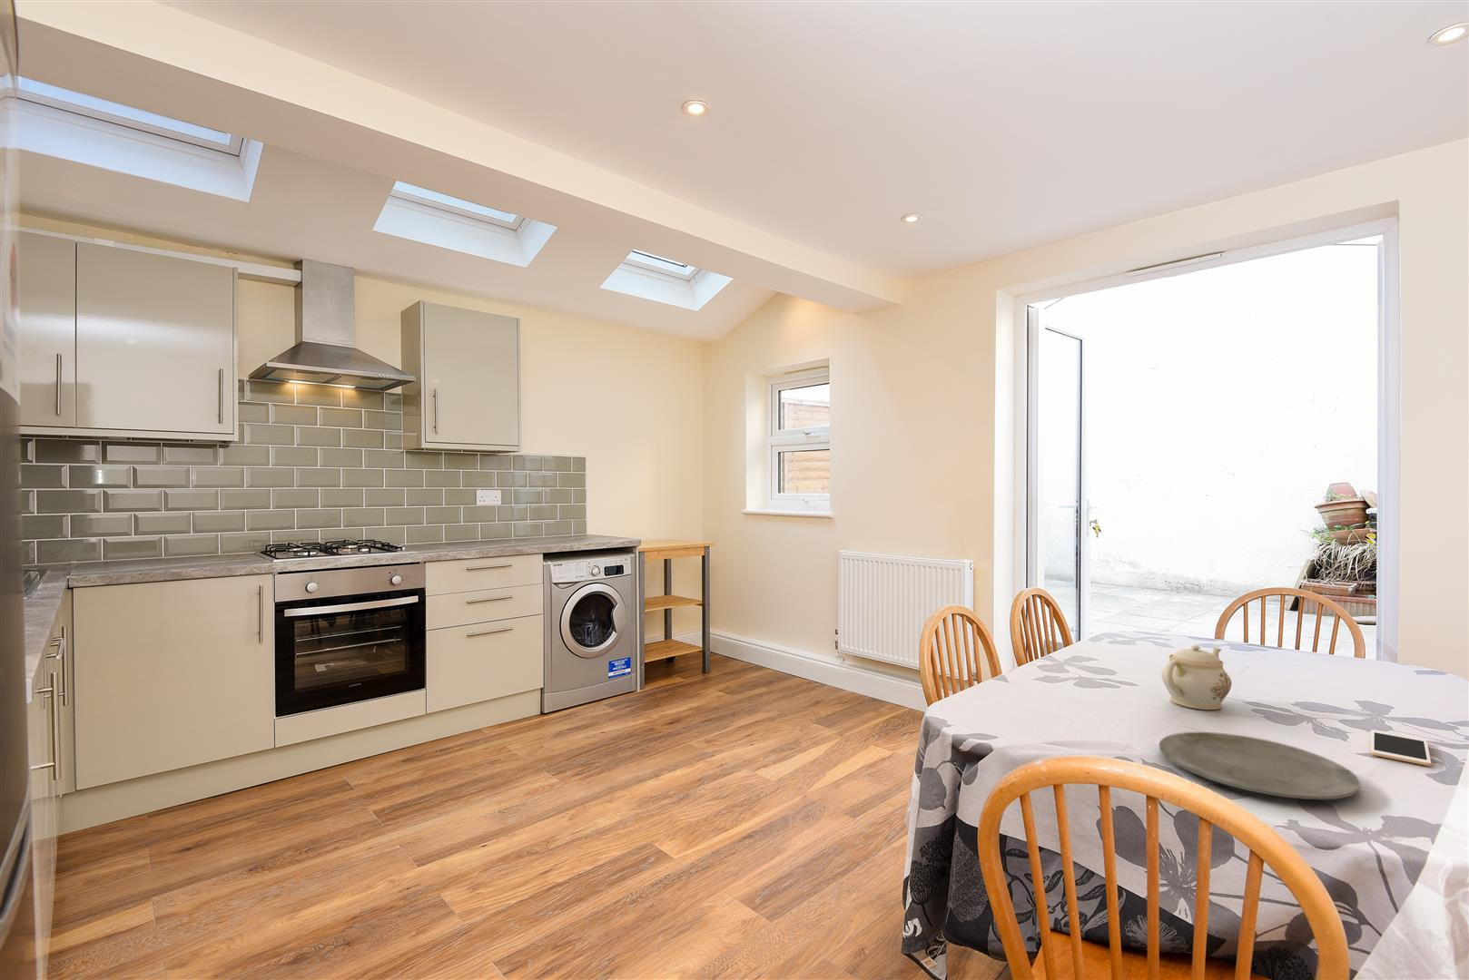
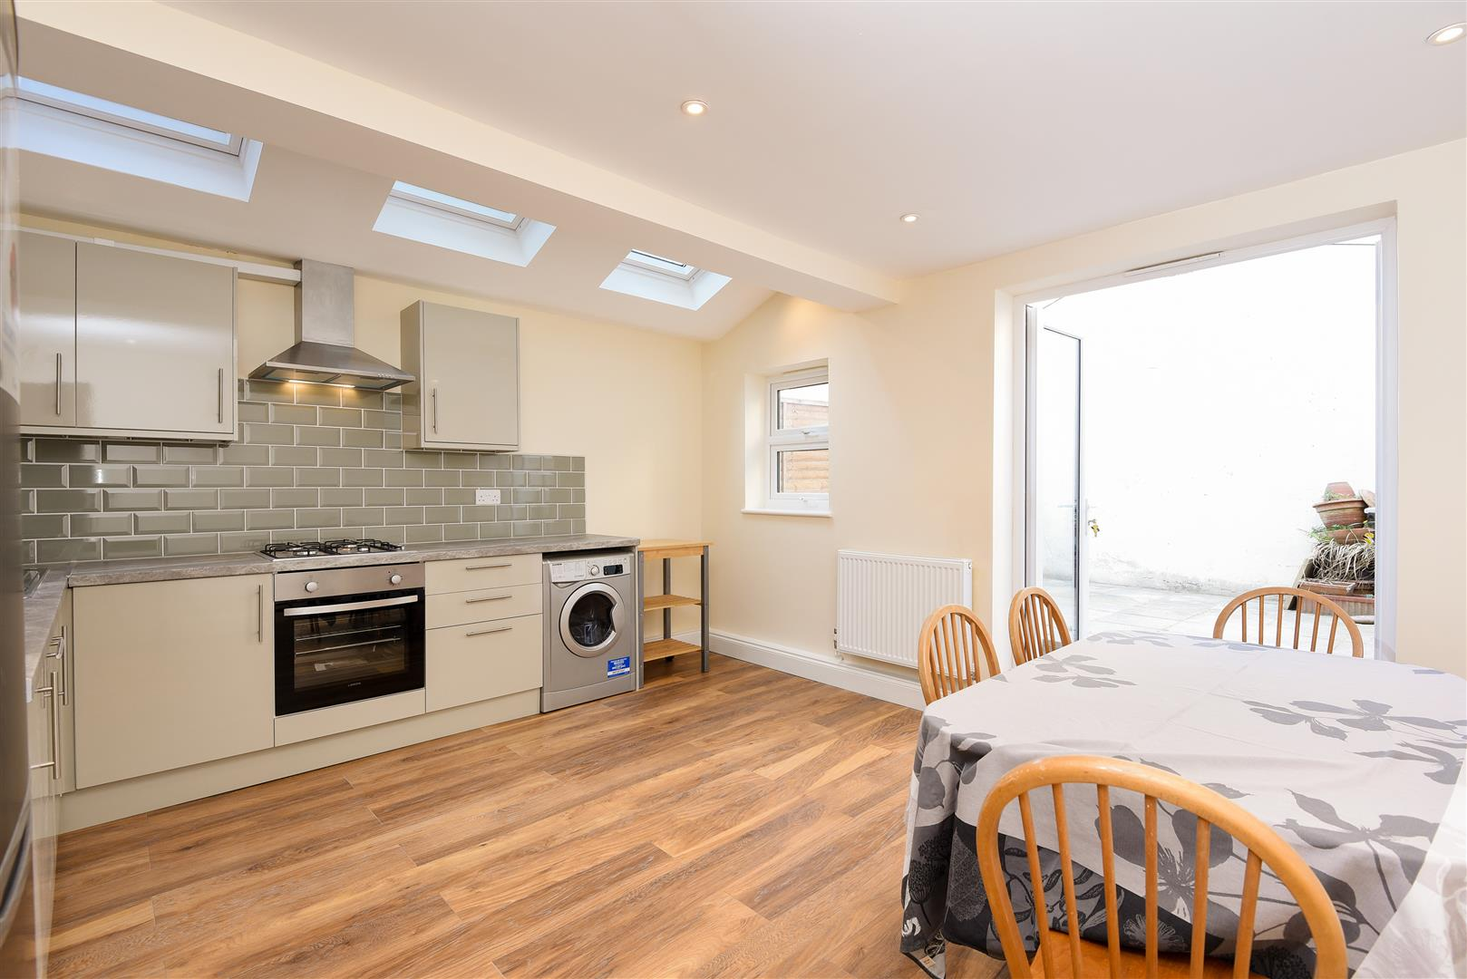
- plate [1158,732,1361,801]
- cell phone [1371,728,1432,767]
- teapot [1161,644,1232,711]
